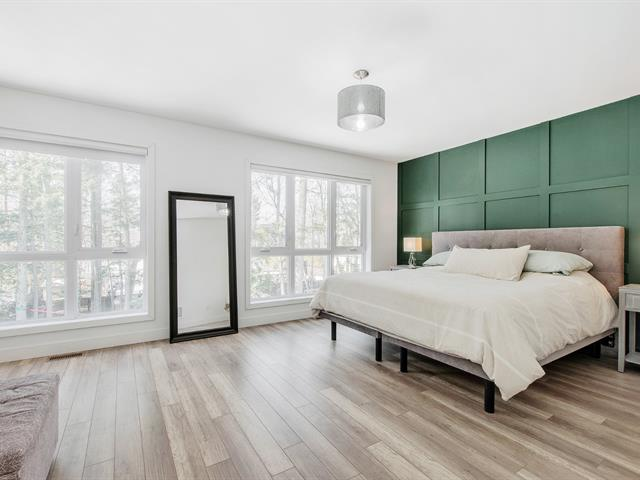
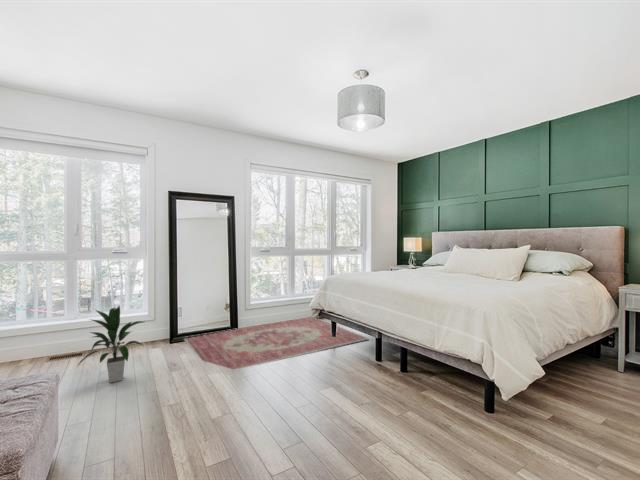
+ rug [183,315,370,374]
+ indoor plant [76,305,145,384]
